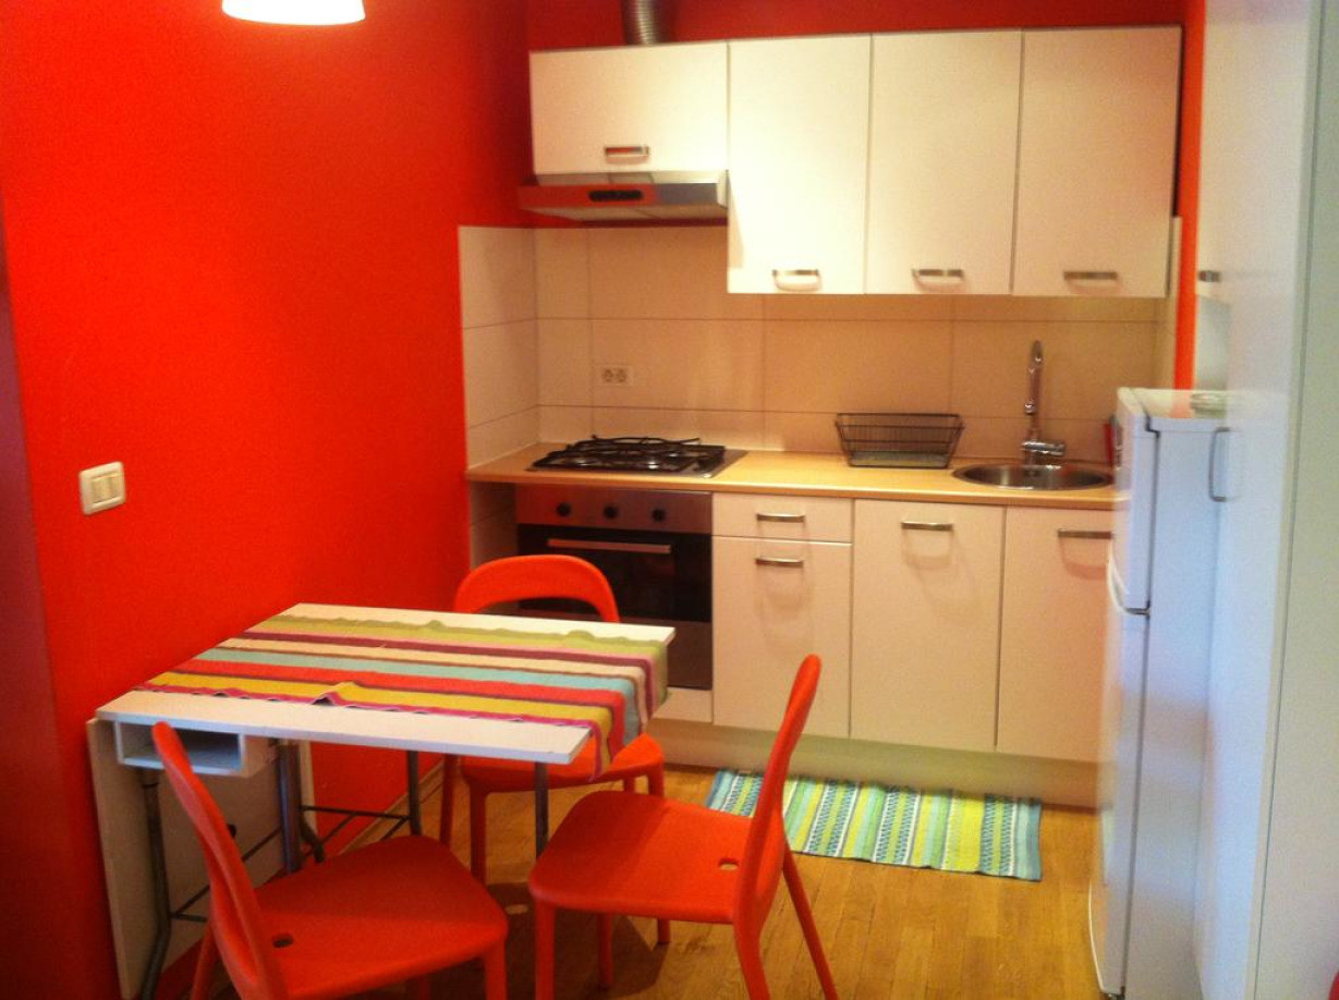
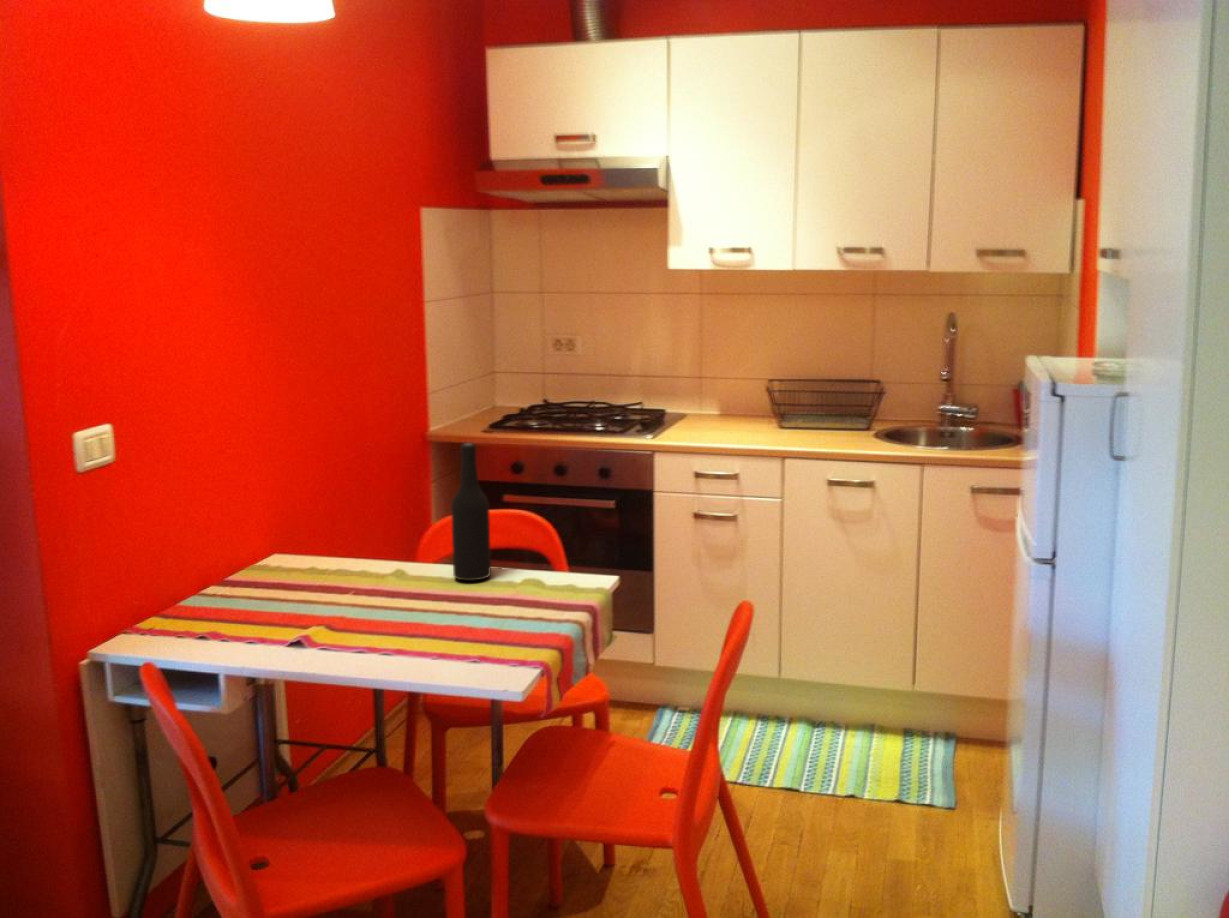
+ bottle [450,442,492,583]
